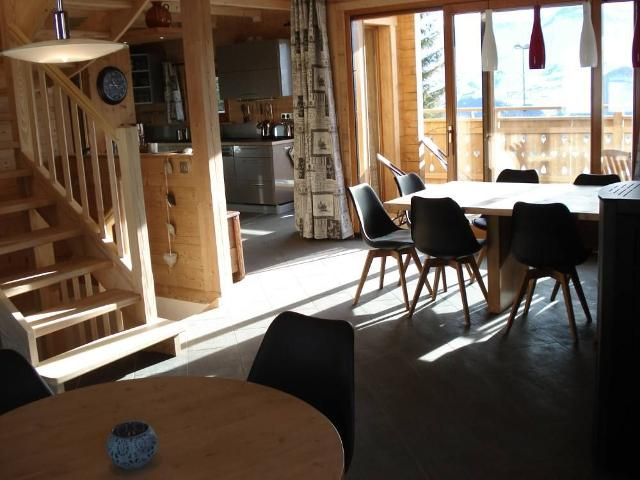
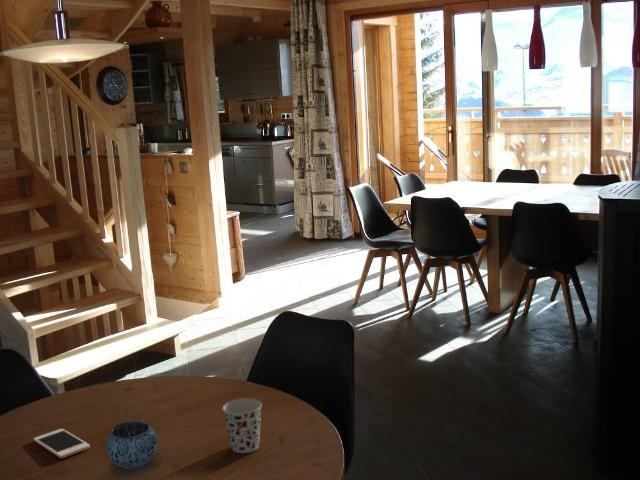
+ cell phone [33,428,91,459]
+ cup [221,398,263,454]
